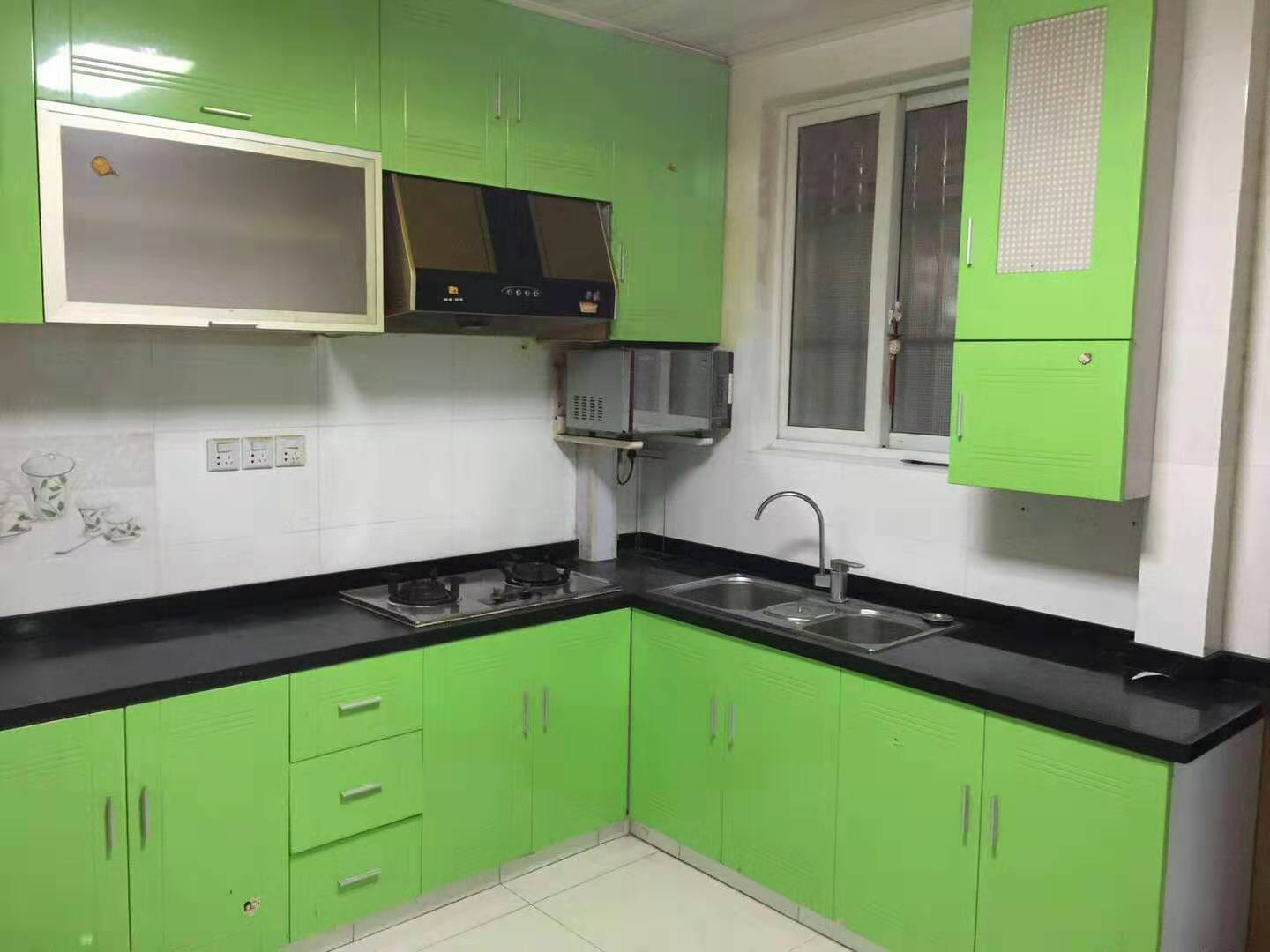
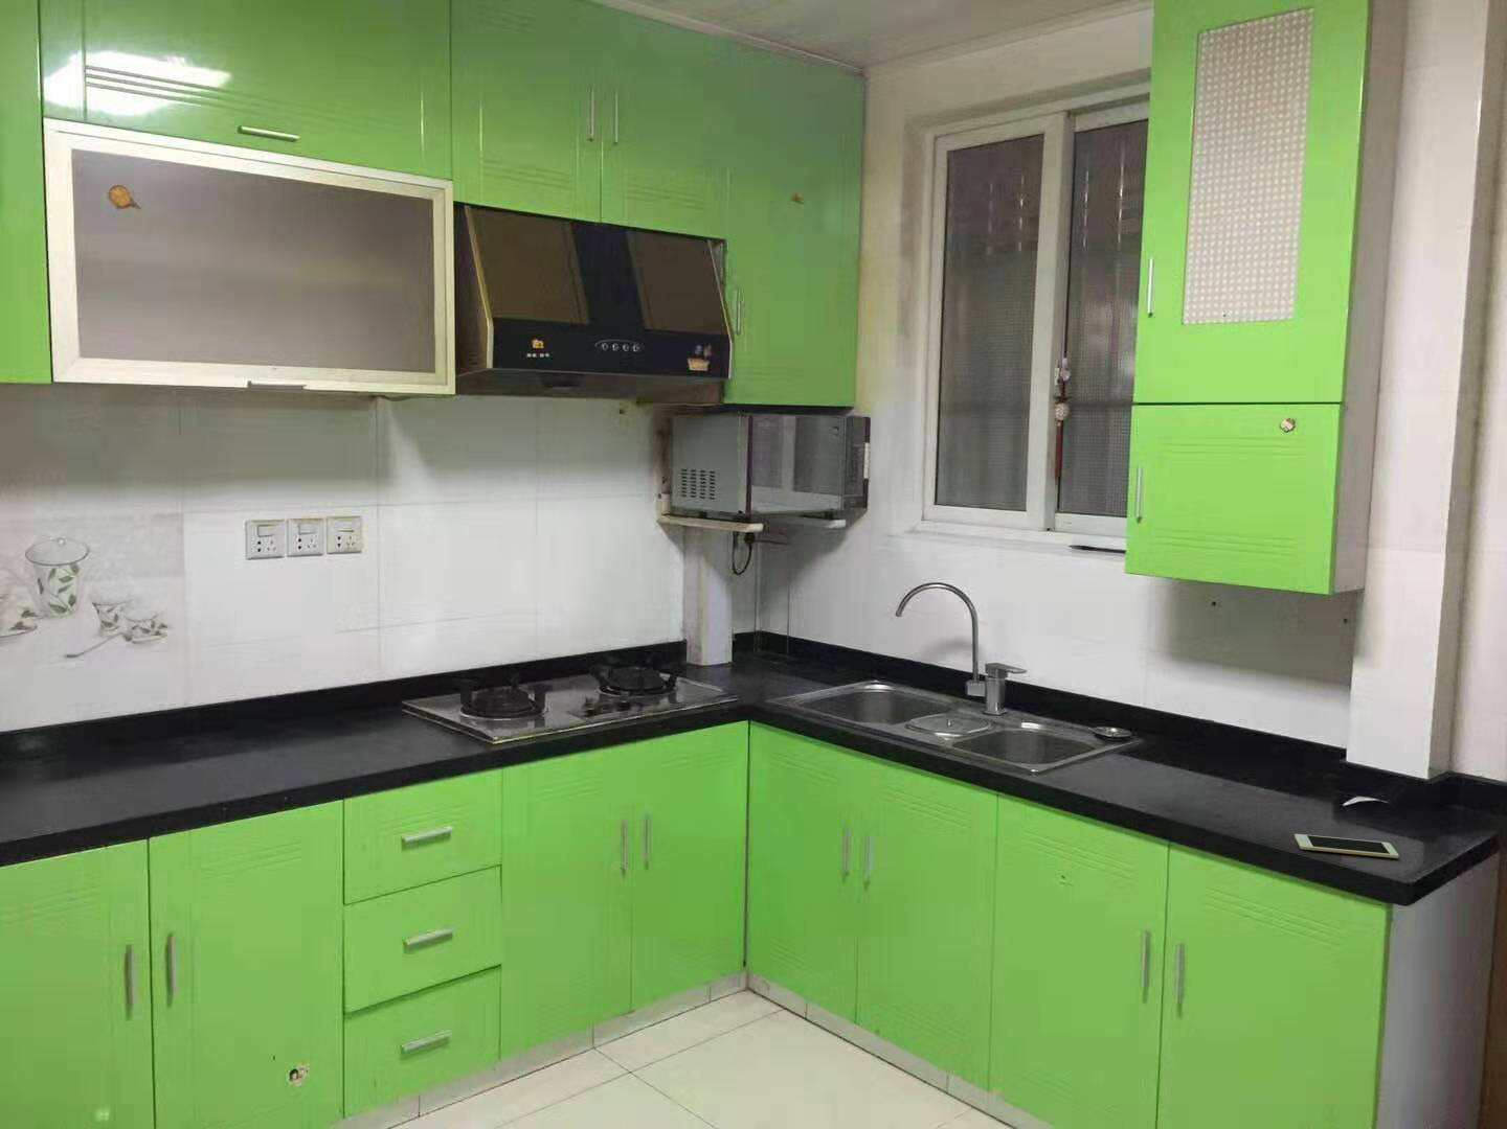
+ cell phone [1293,834,1399,860]
